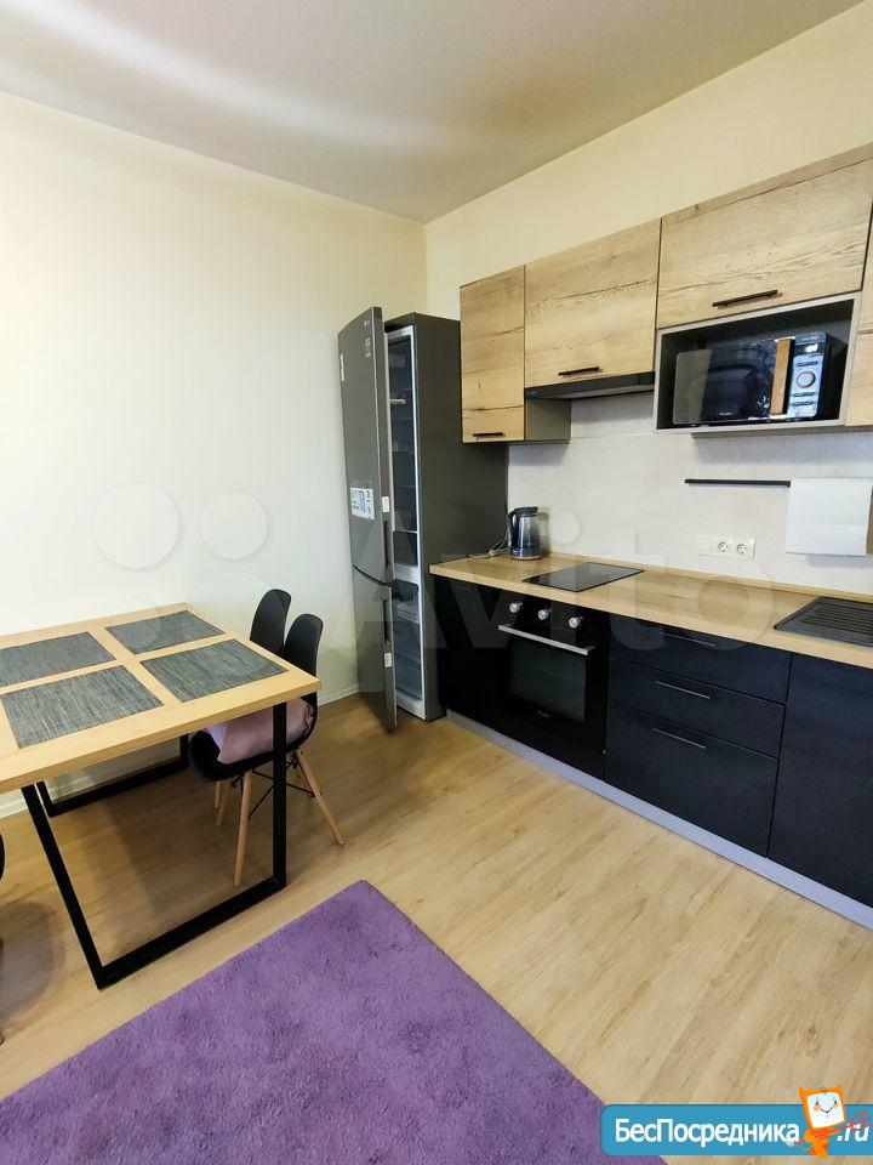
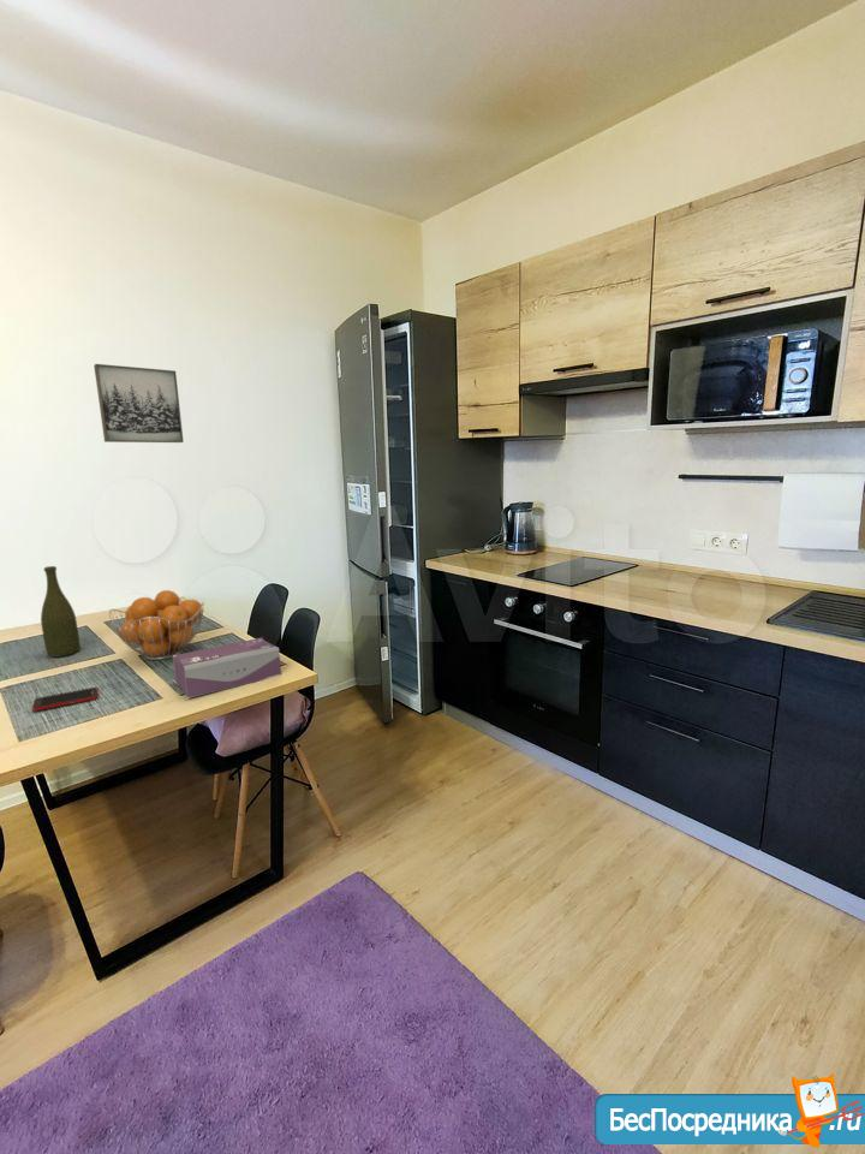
+ bottle [40,565,82,658]
+ tissue box [172,637,282,700]
+ wall art [93,363,185,444]
+ cell phone [31,686,99,712]
+ fruit basket [108,589,205,661]
